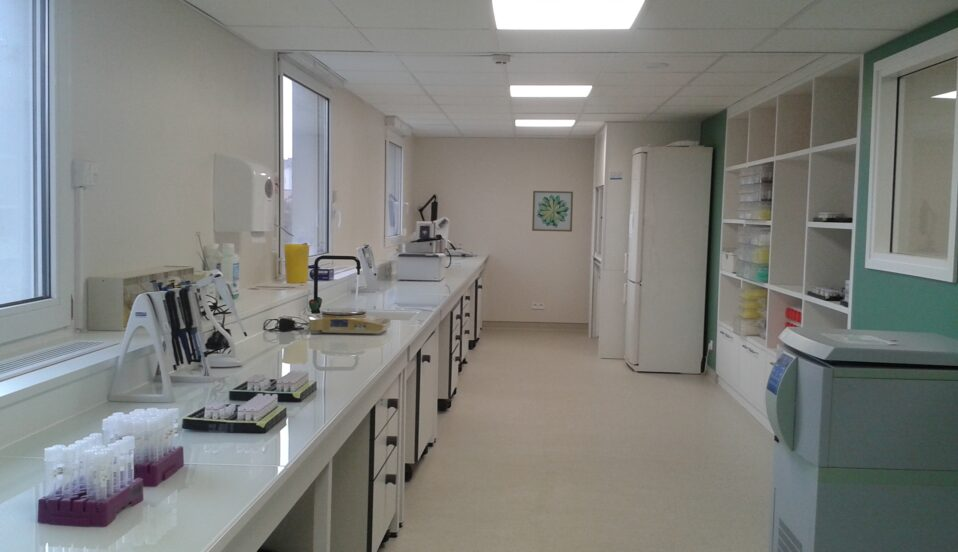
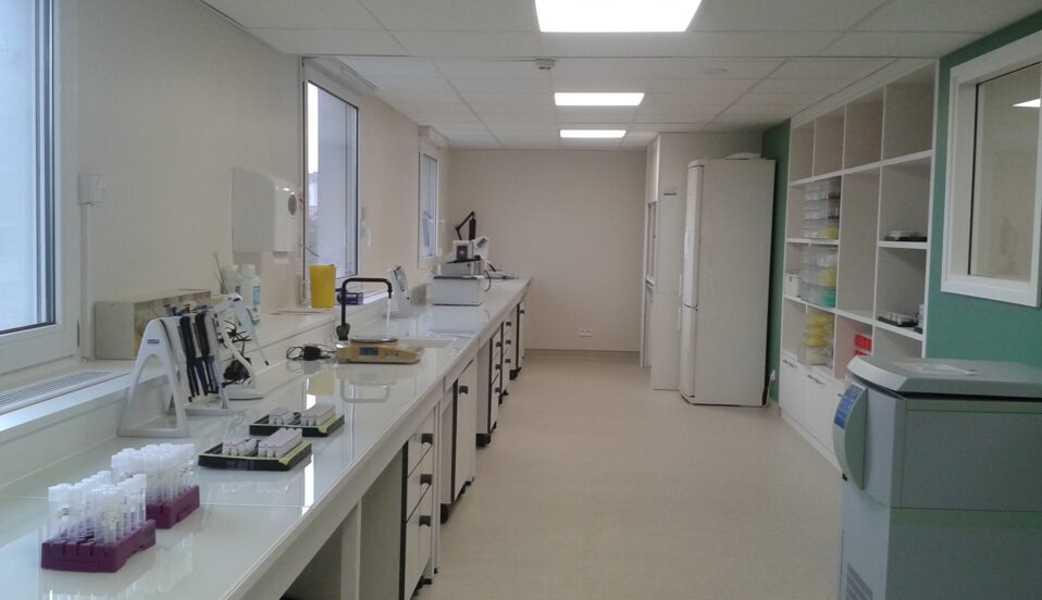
- wall art [531,190,574,233]
